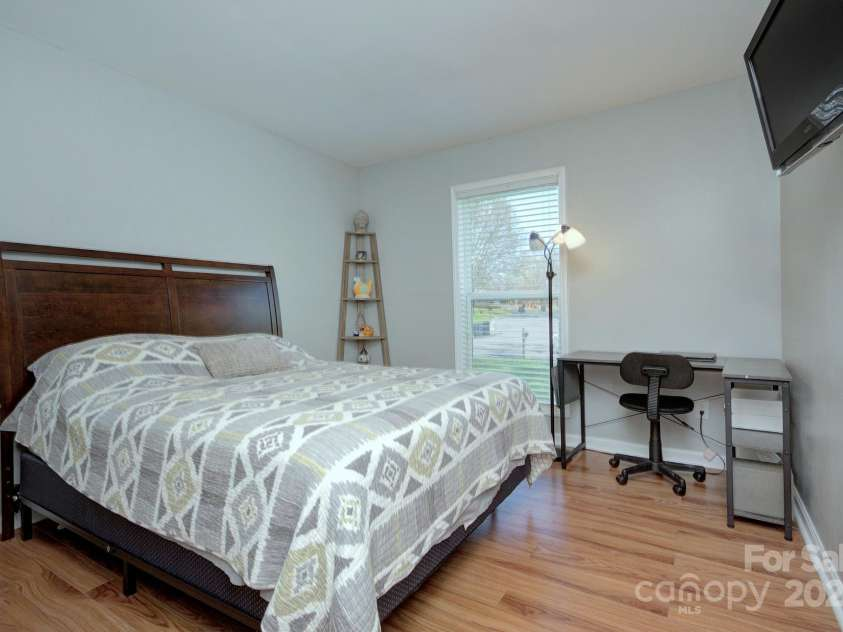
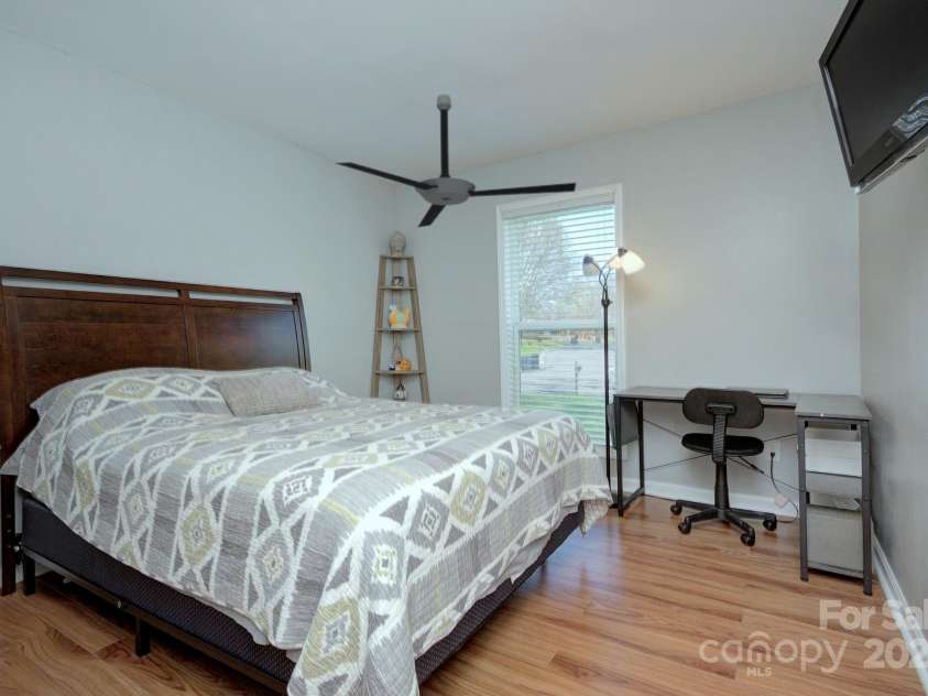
+ ceiling fan [334,94,578,229]
